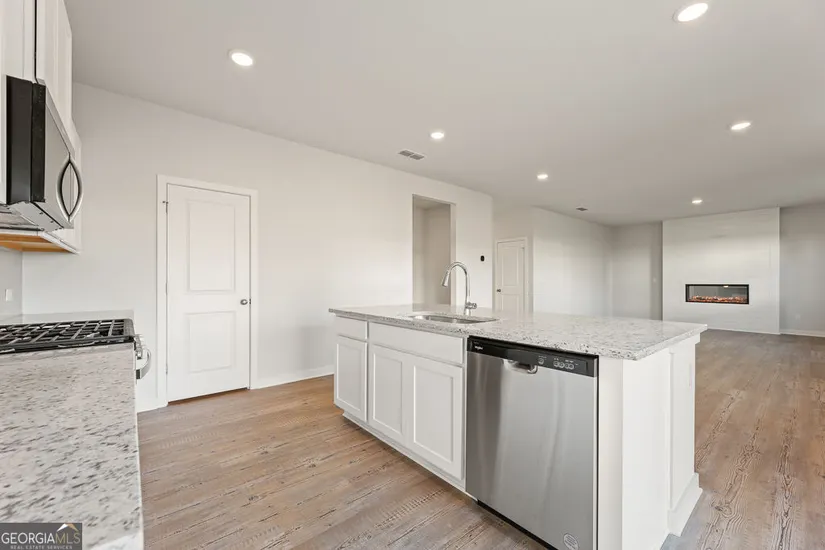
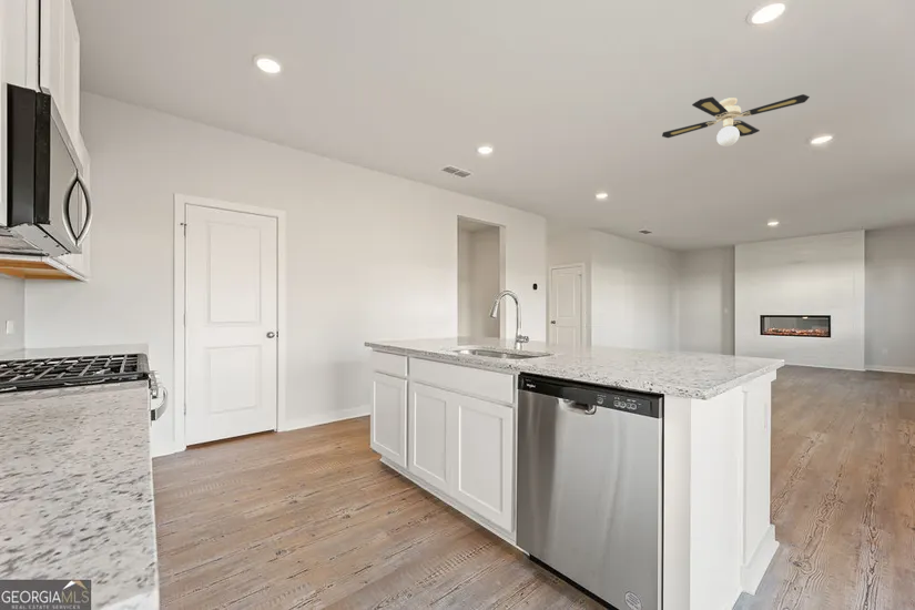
+ ceiling fan [661,93,811,148]
